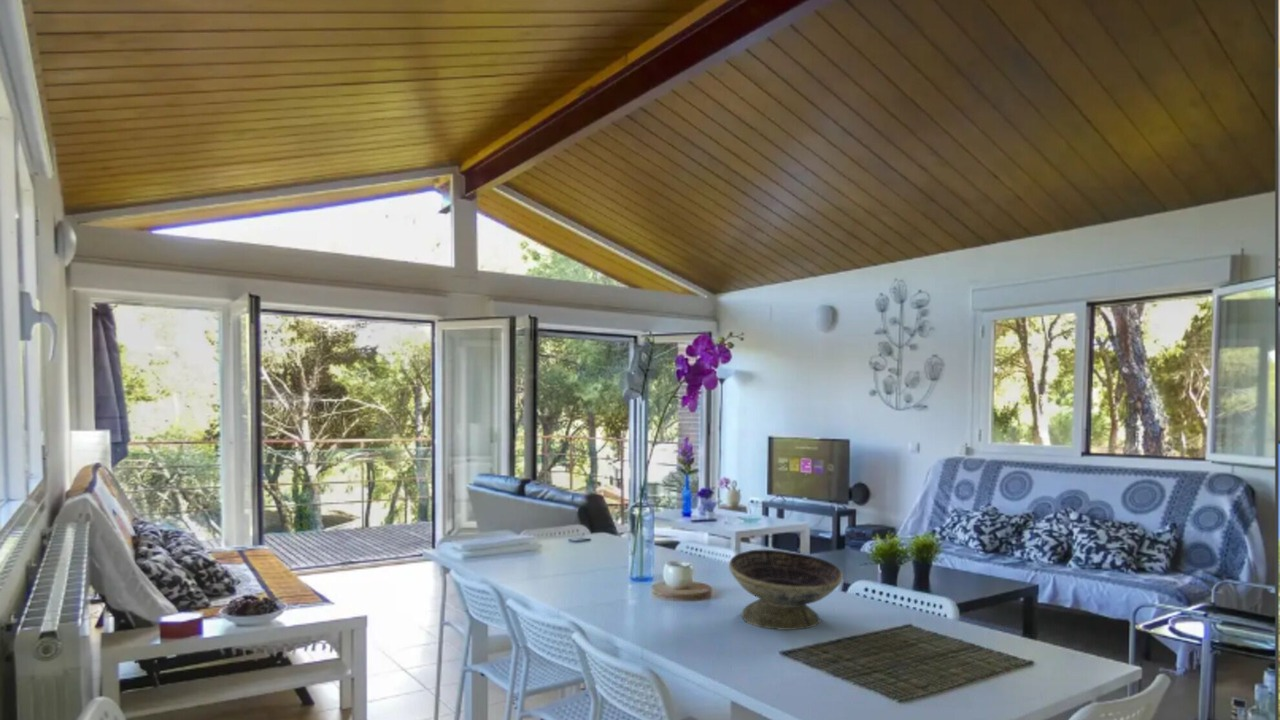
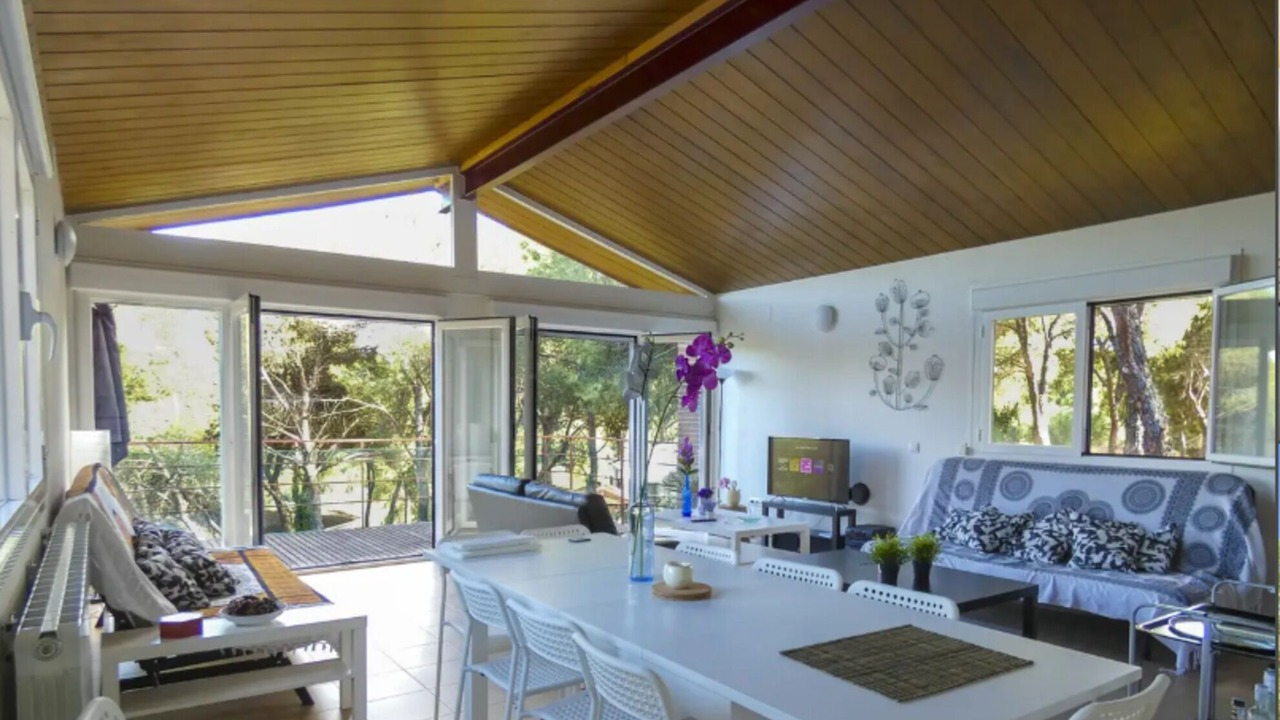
- decorative bowl [728,549,844,631]
